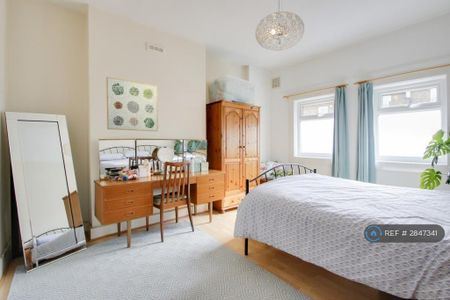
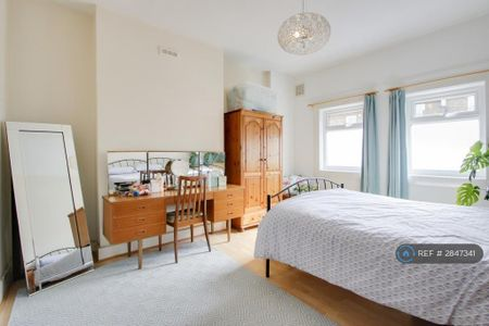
- wall art [106,76,159,132]
